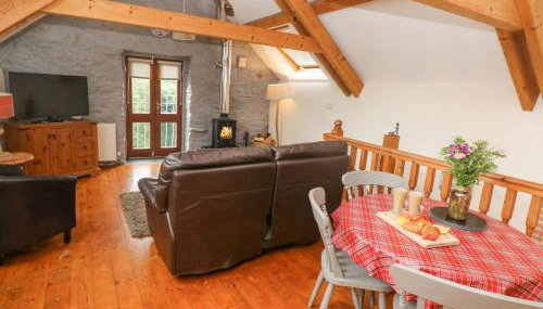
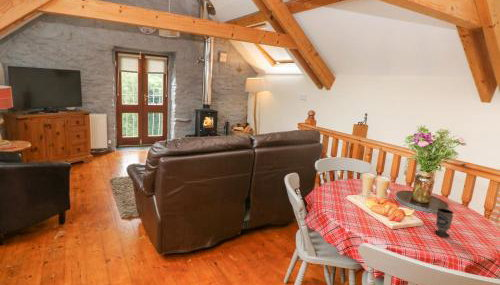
+ cup [434,207,454,238]
